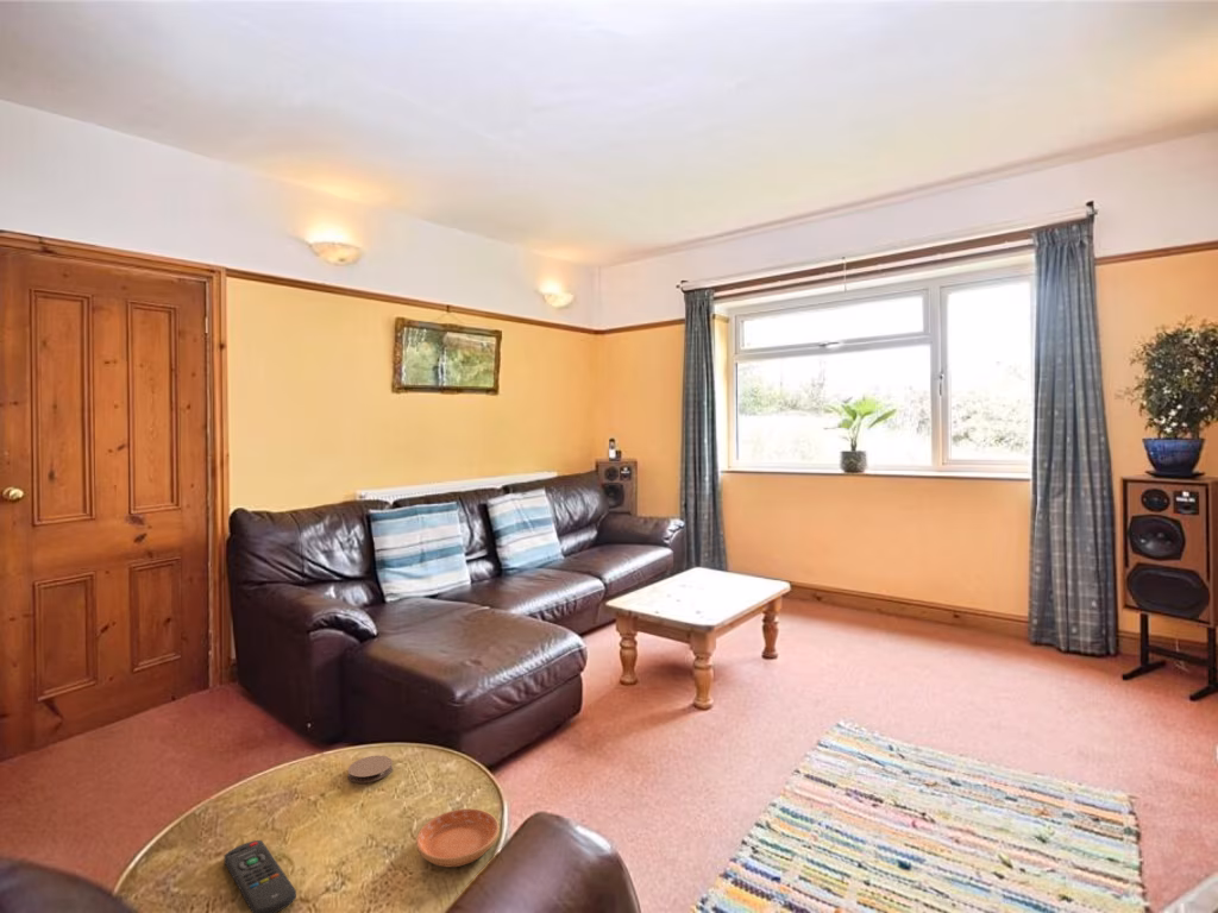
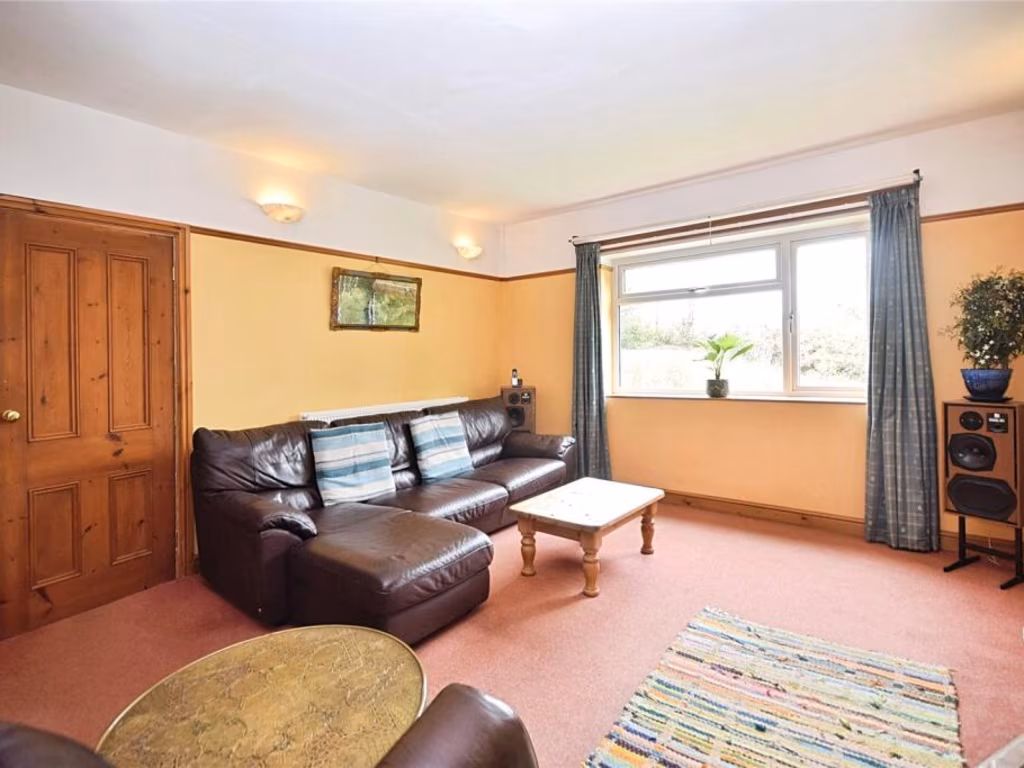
- coaster [347,755,394,783]
- remote control [224,839,297,913]
- saucer [415,807,500,868]
